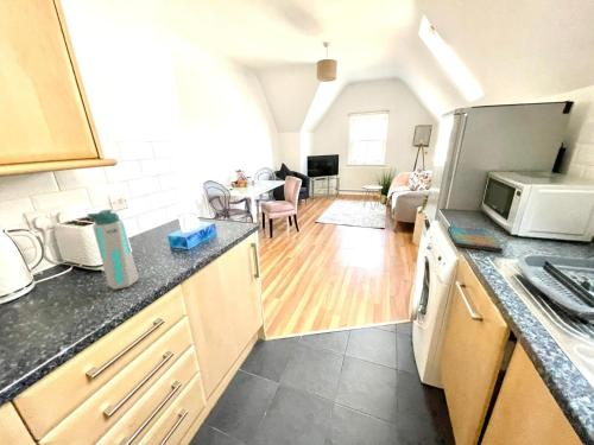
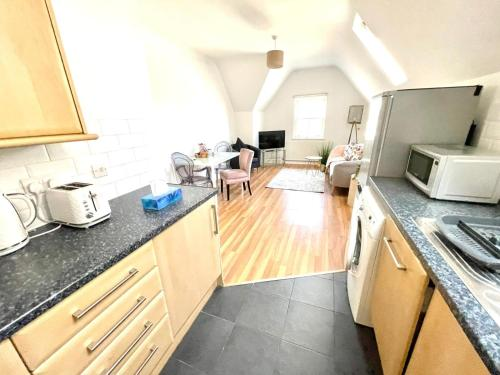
- water bottle [86,209,140,291]
- dish towel [447,224,504,253]
